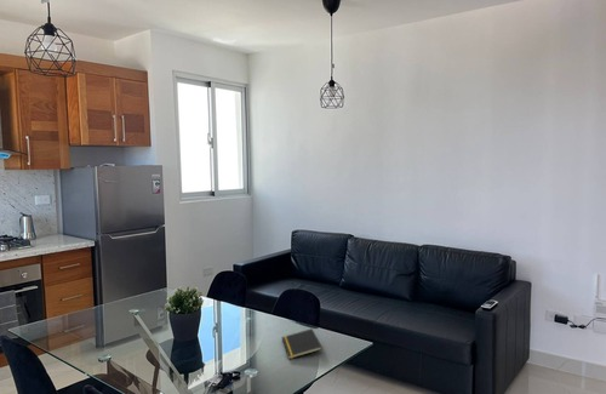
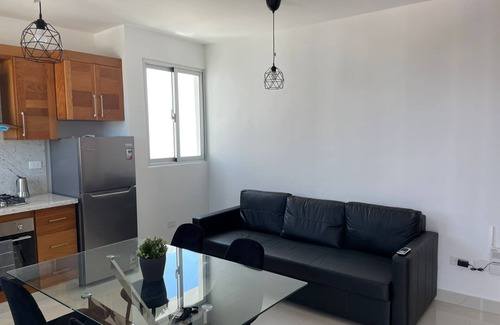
- notepad [280,327,324,360]
